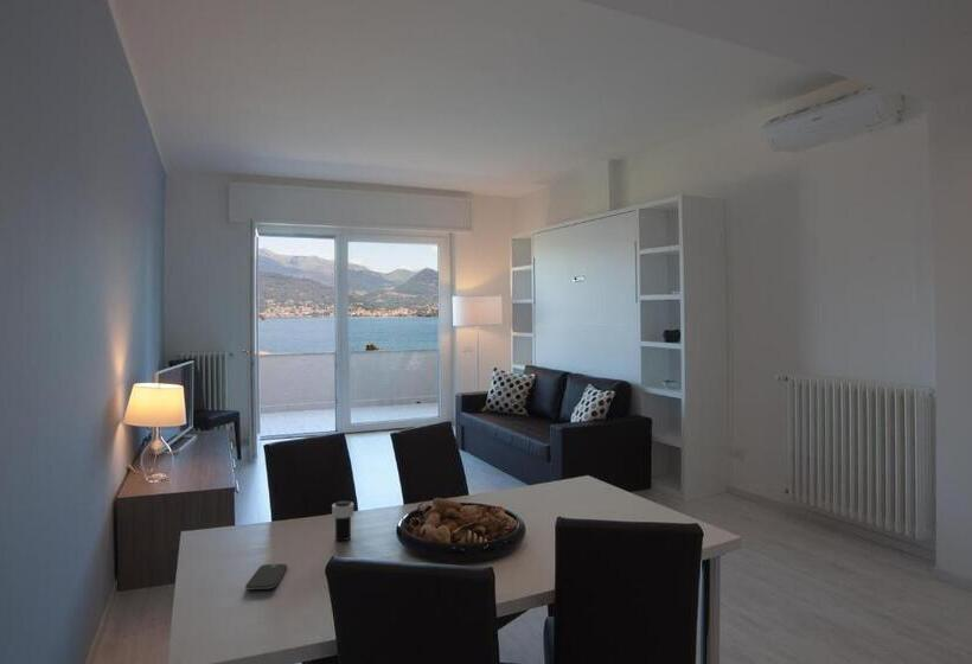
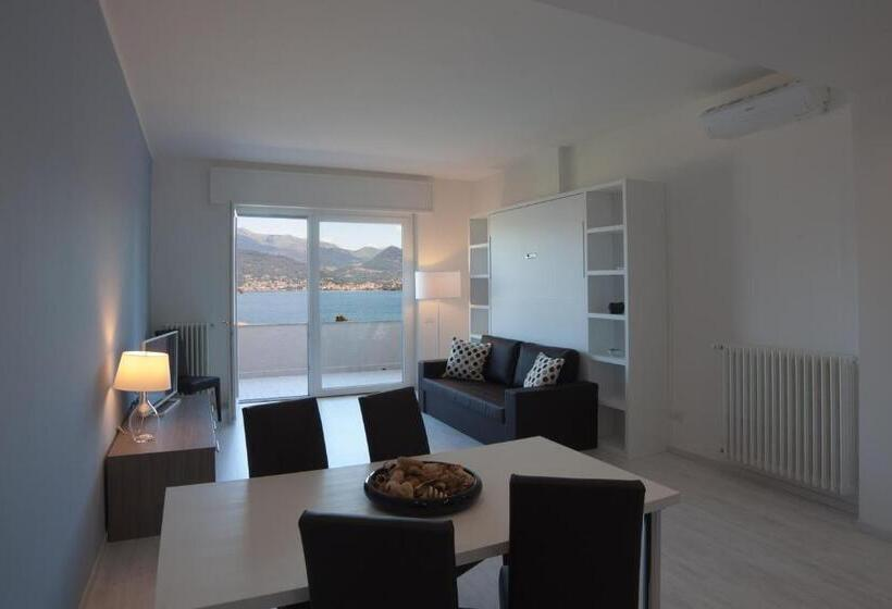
- smartphone [244,563,288,590]
- cup [331,500,356,542]
